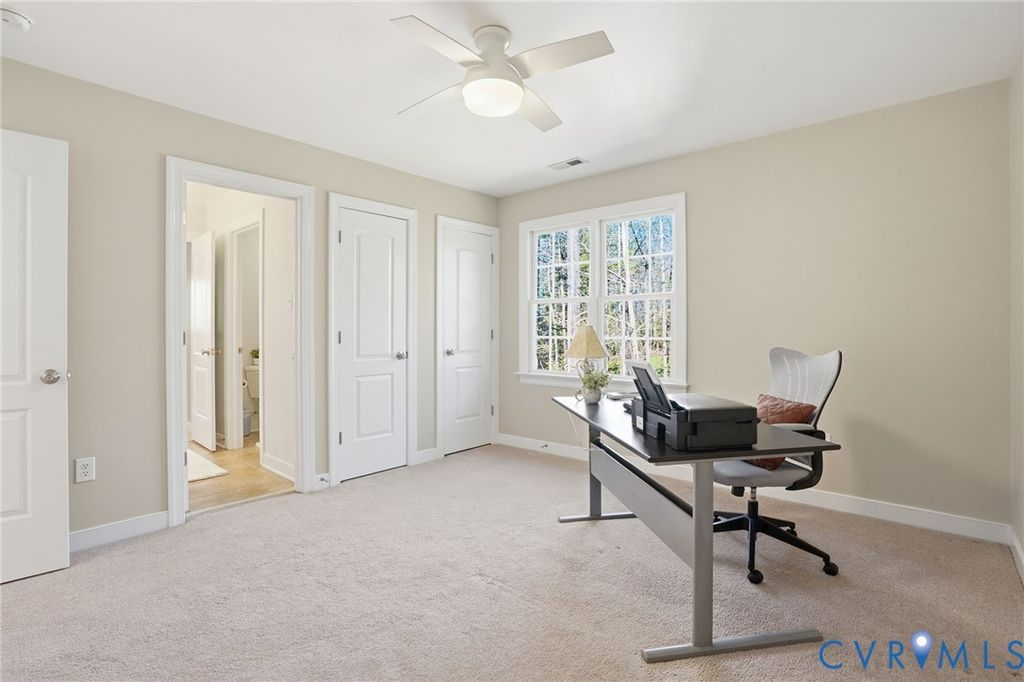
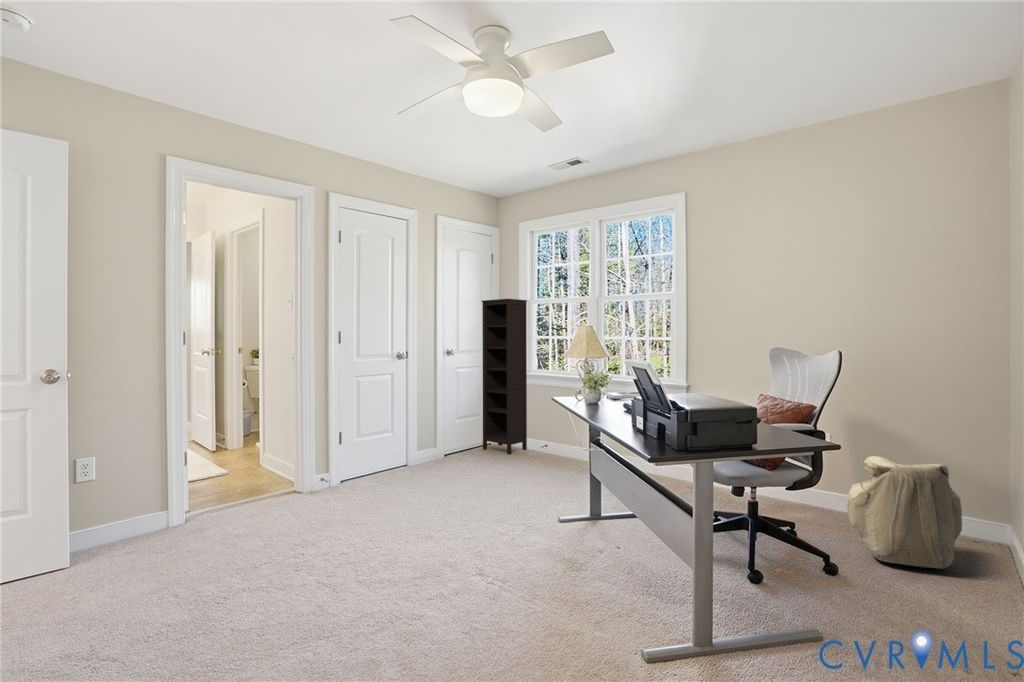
+ bookcase [481,298,528,455]
+ backpack [846,455,963,569]
